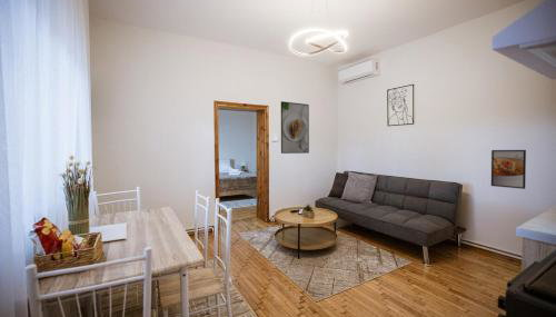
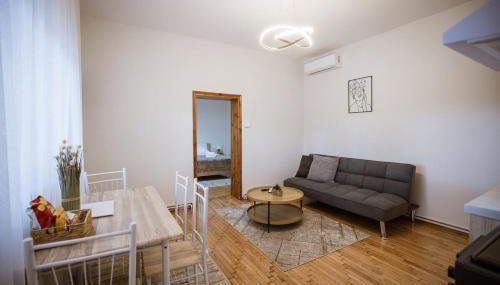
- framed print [280,100,310,155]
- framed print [490,149,527,190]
